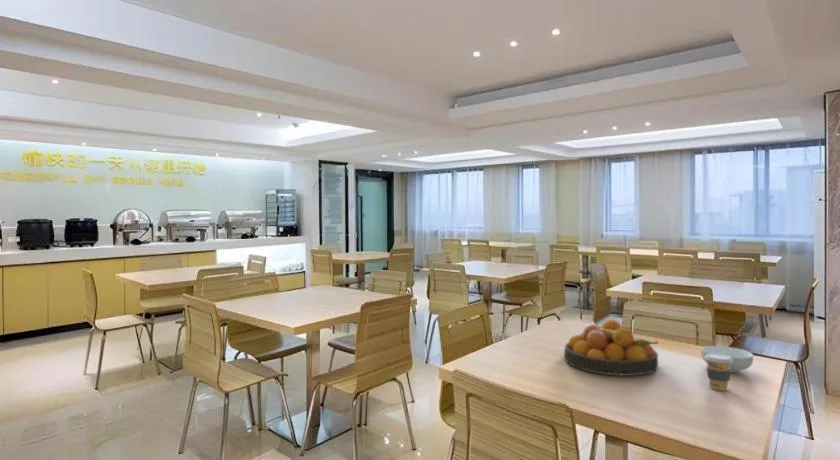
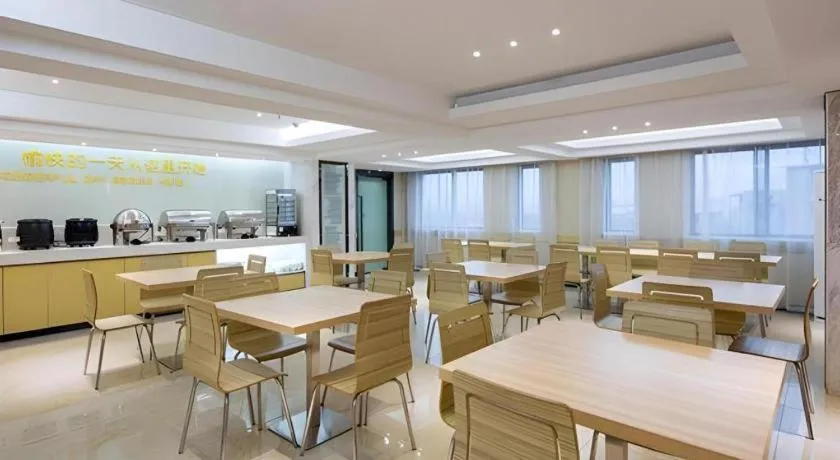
- coffee cup [704,354,733,392]
- fruit bowl [563,319,659,377]
- cereal bowl [700,345,754,373]
